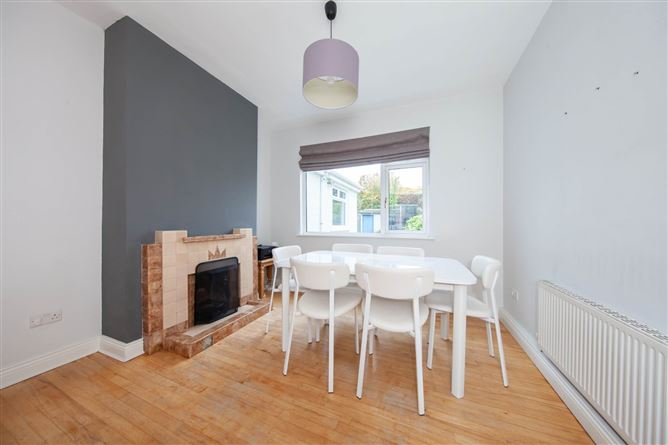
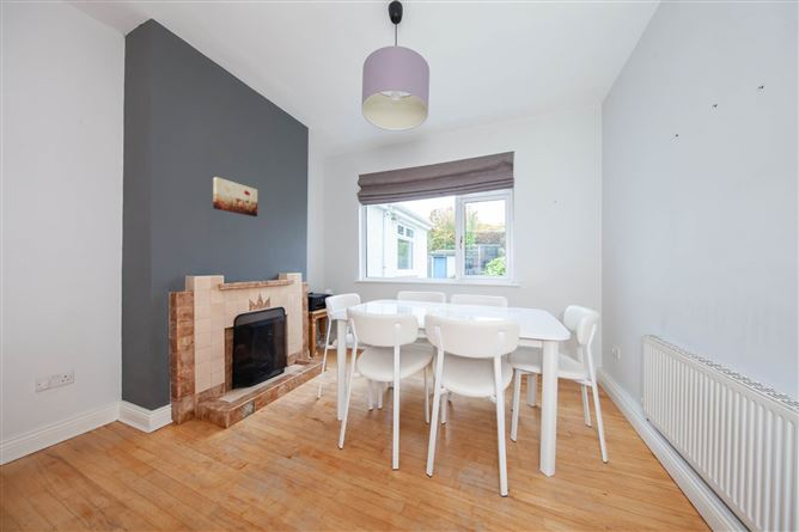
+ wall art [212,176,258,218]
